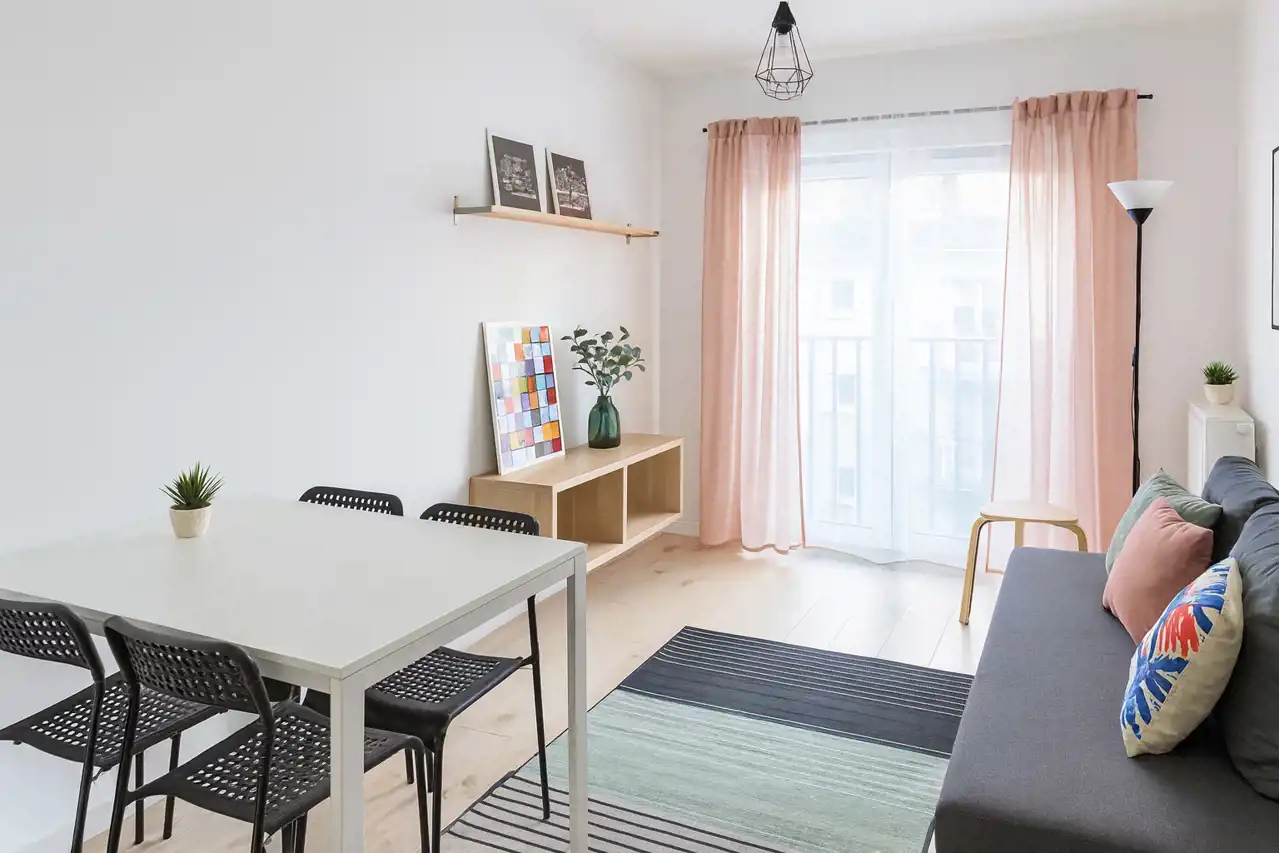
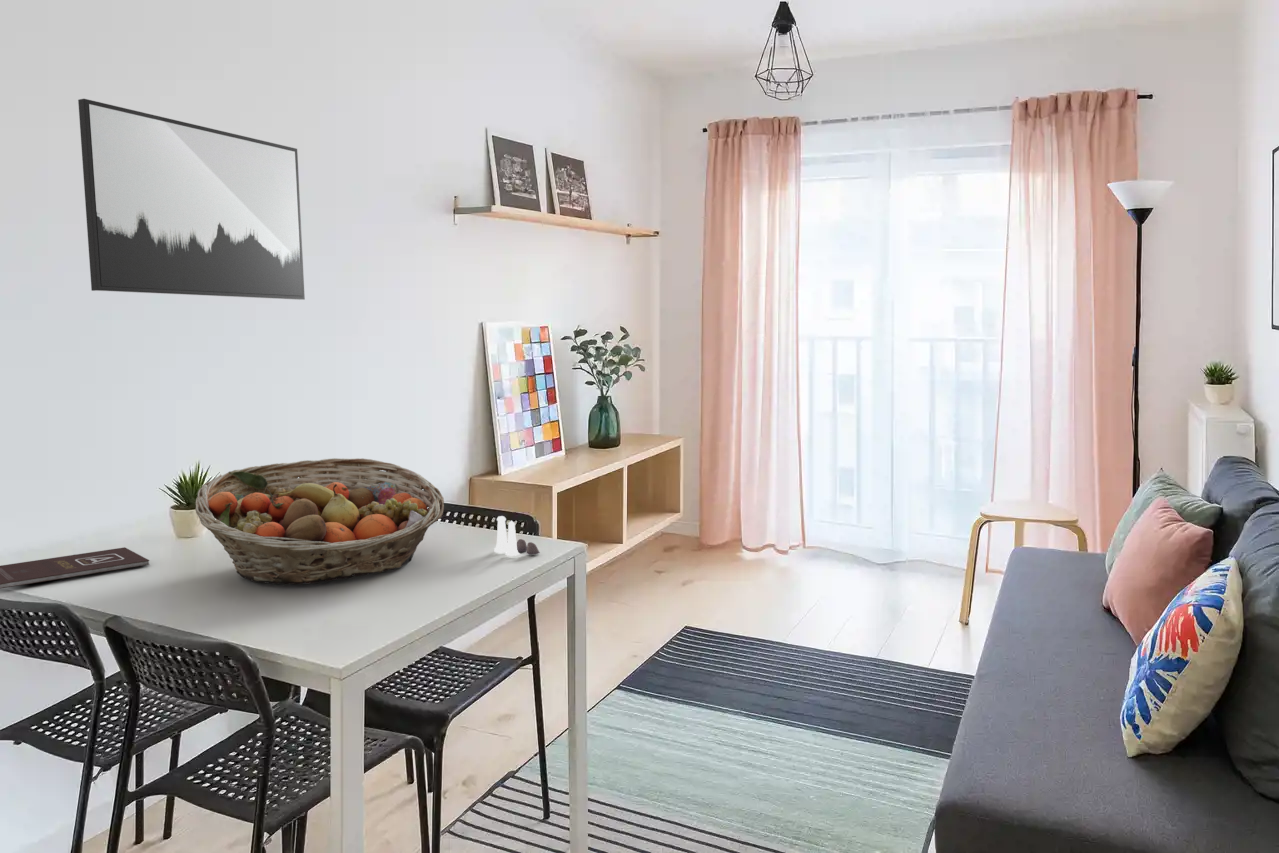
+ book [0,546,150,590]
+ salt and pepper shaker set [493,515,541,557]
+ fruit basket [194,457,445,585]
+ wall art [77,98,306,301]
